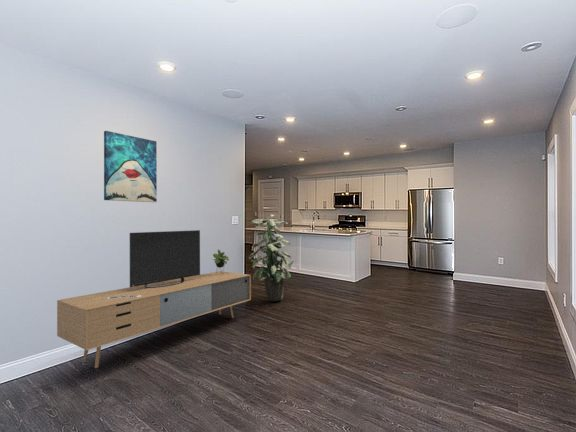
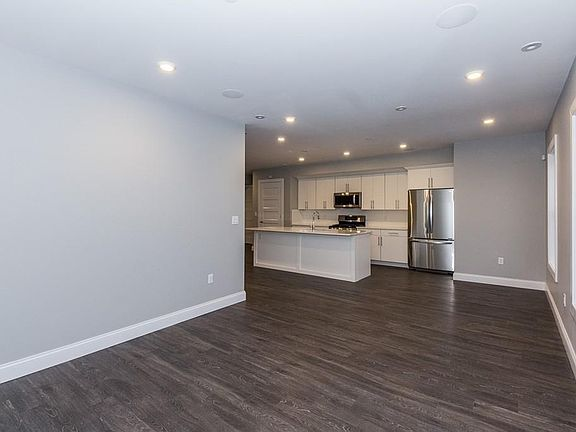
- indoor plant [248,214,295,302]
- media console [56,229,252,369]
- wall art [103,130,158,203]
